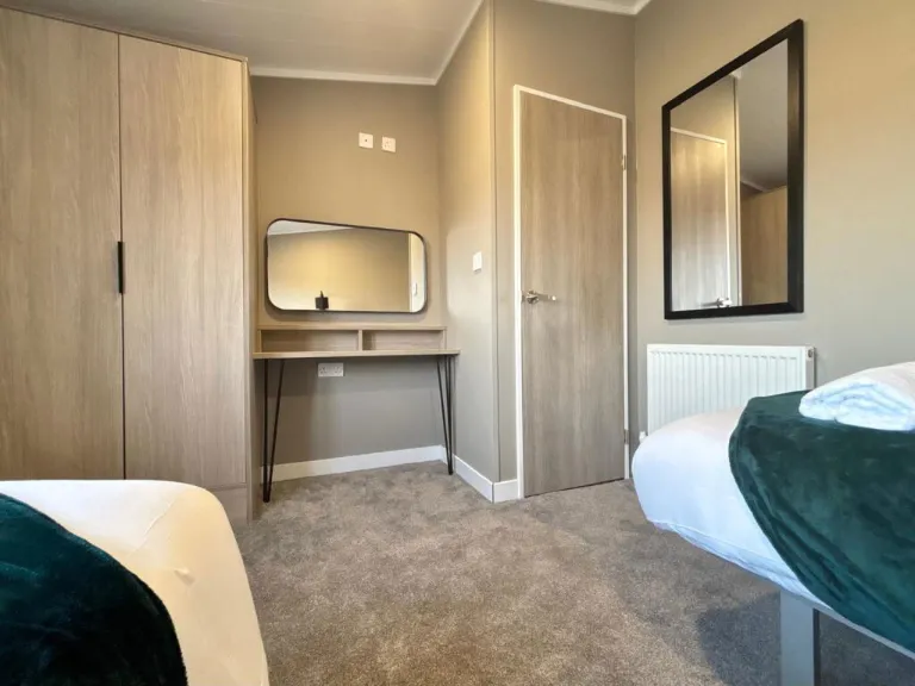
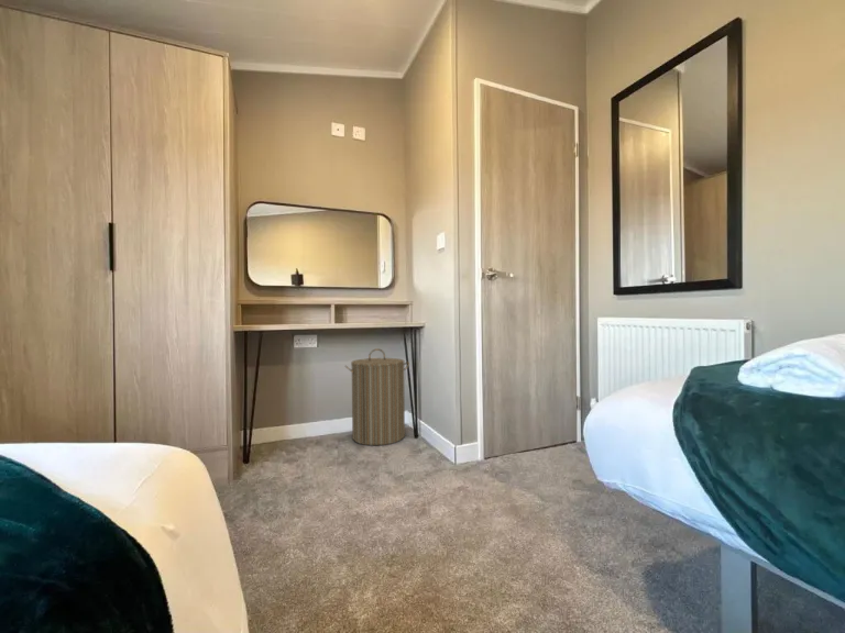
+ laundry hamper [344,347,410,446]
